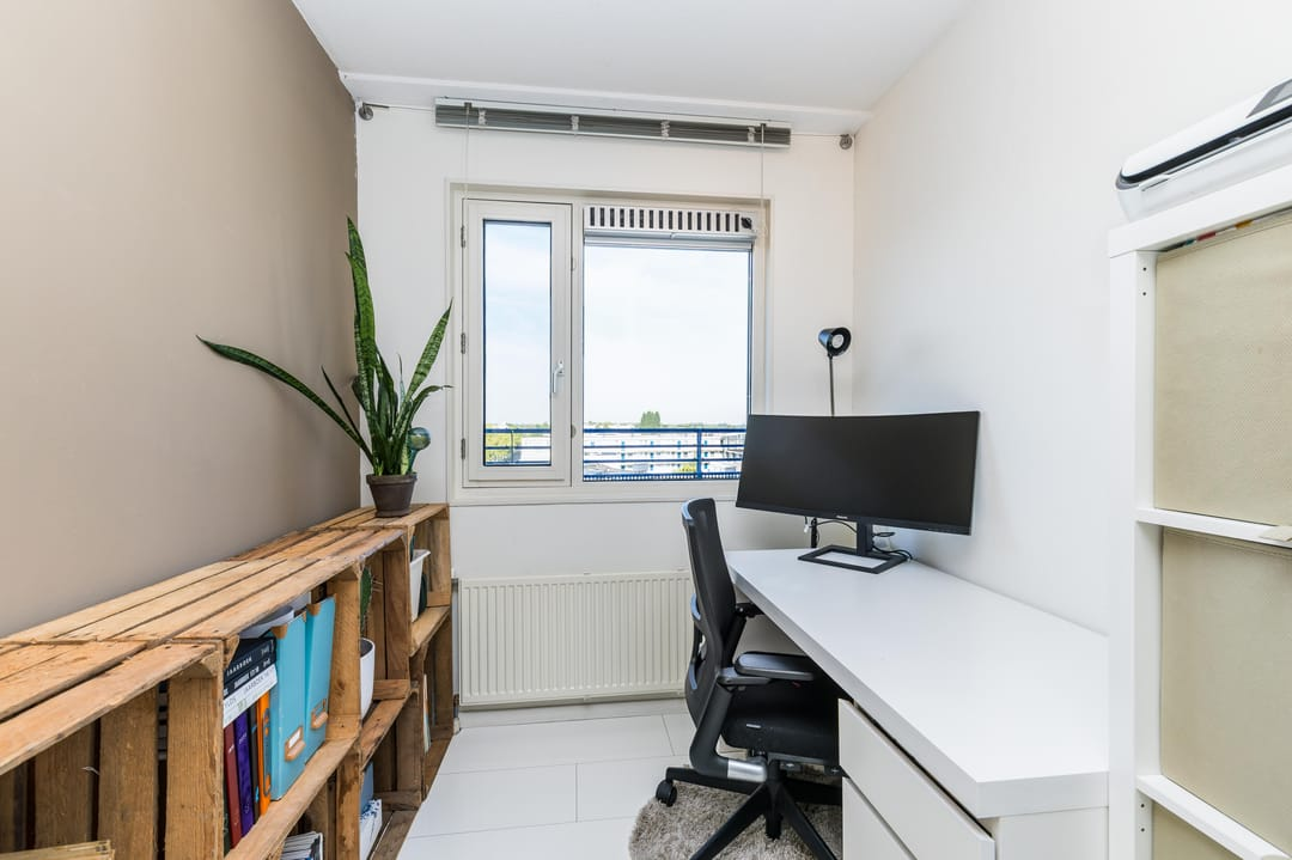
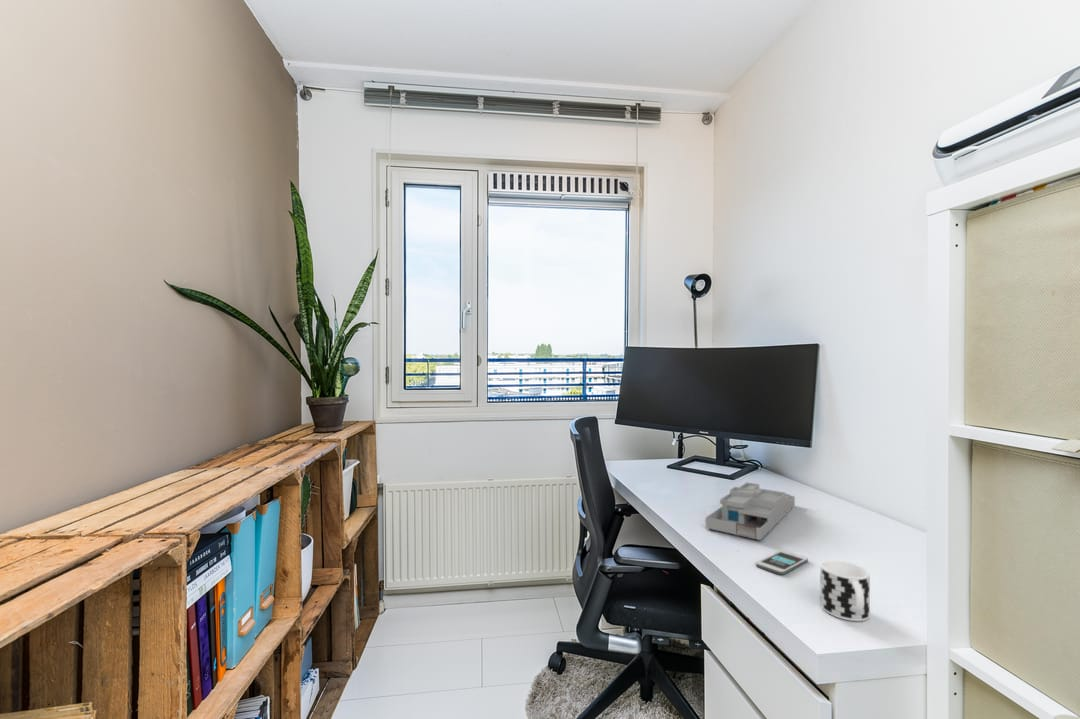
+ smartphone [755,549,809,575]
+ cup [819,559,871,622]
+ desk organizer [705,481,796,541]
